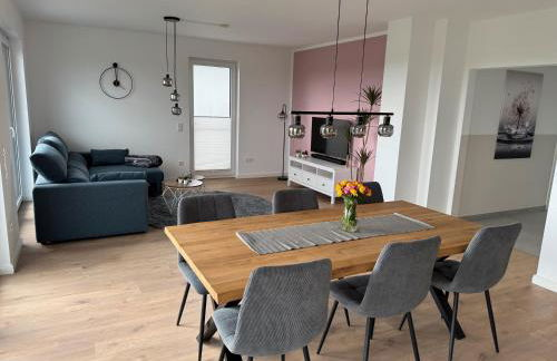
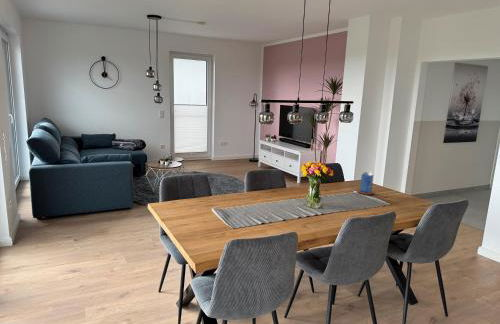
+ candle [356,170,376,196]
